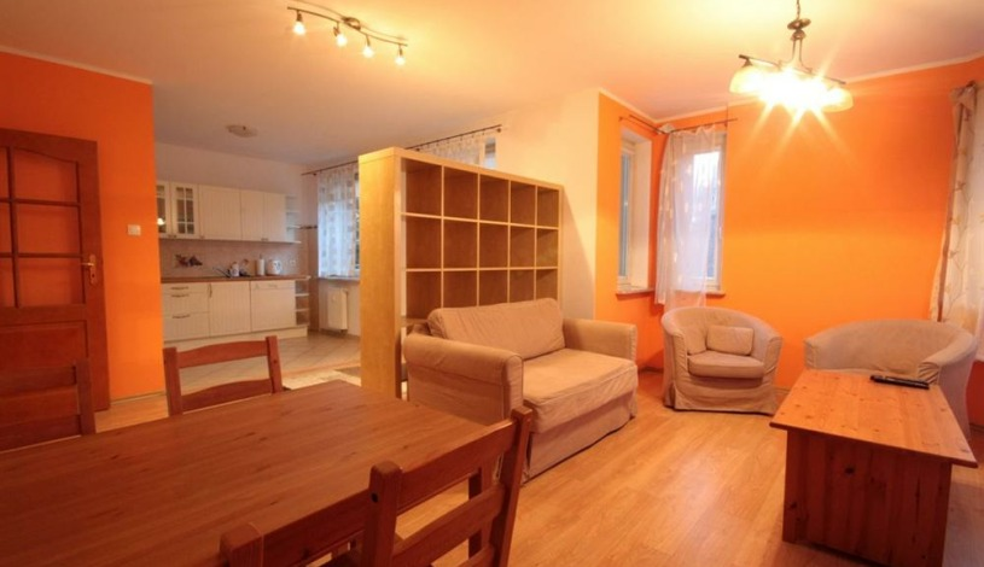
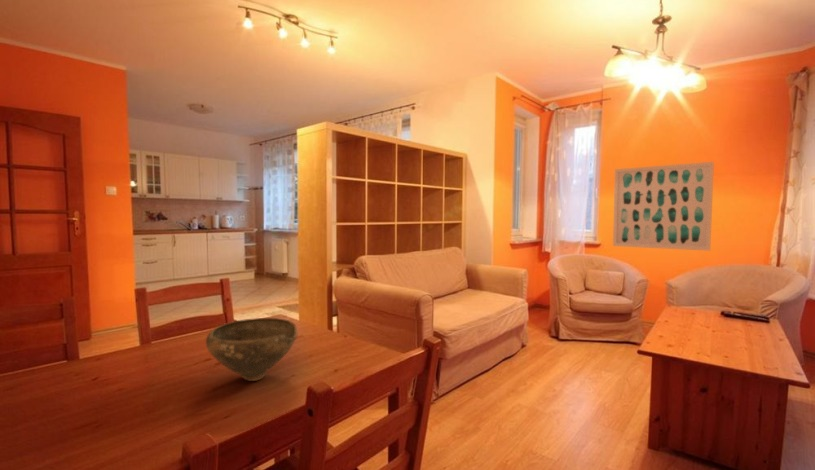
+ wall art [612,161,715,252]
+ bowl [205,317,299,382]
